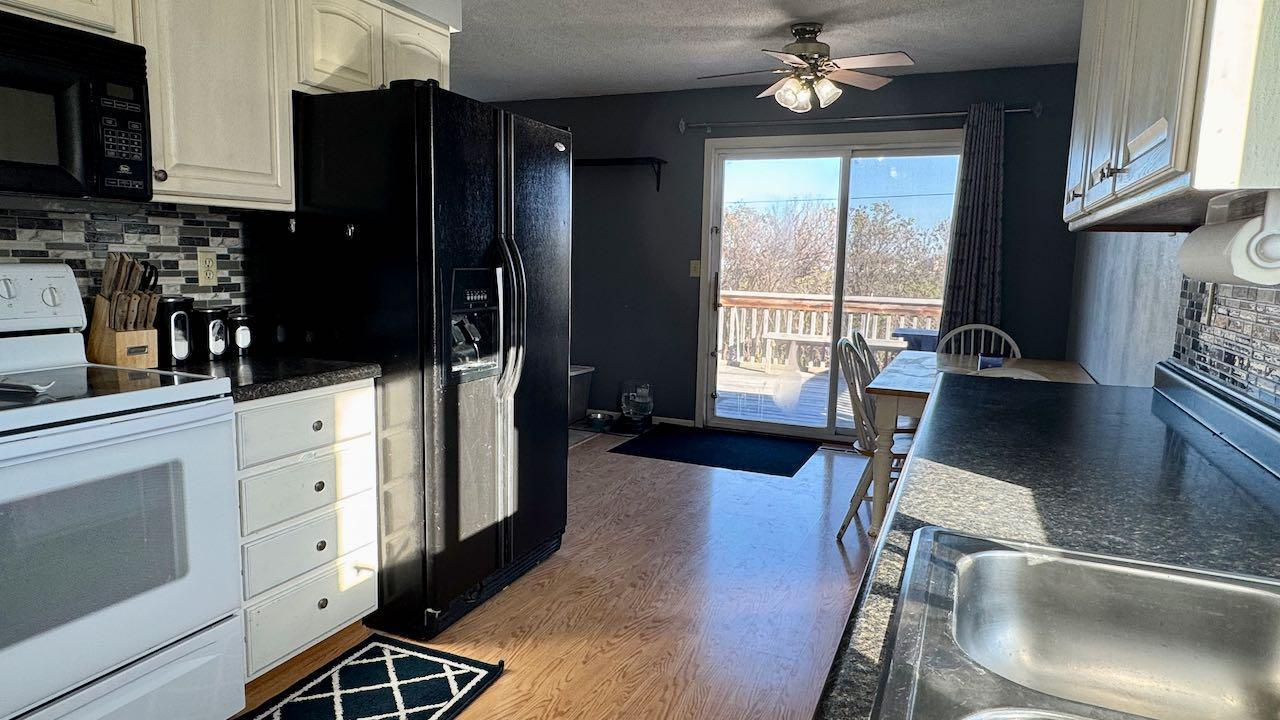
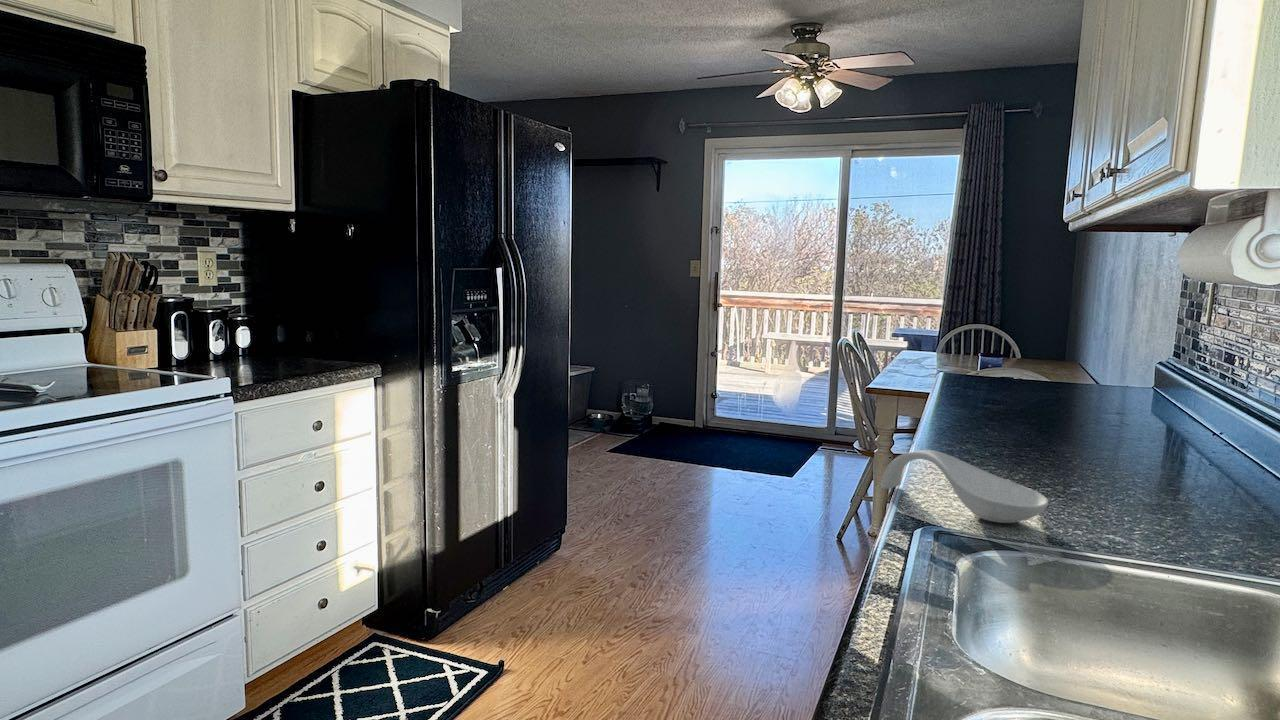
+ spoon rest [880,449,1050,524]
